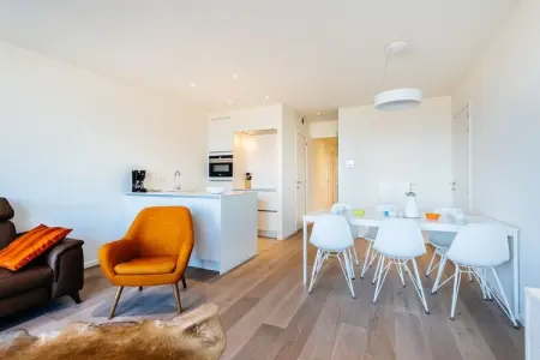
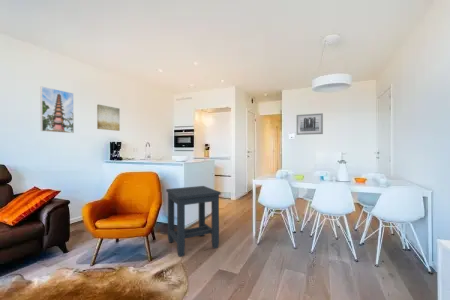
+ side table [165,185,222,258]
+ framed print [40,85,75,134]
+ wall art [296,112,324,136]
+ wall art [96,103,121,132]
